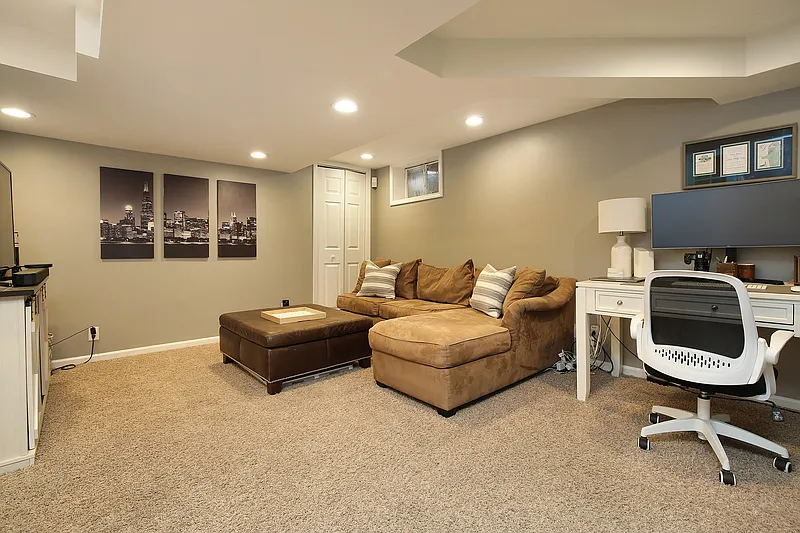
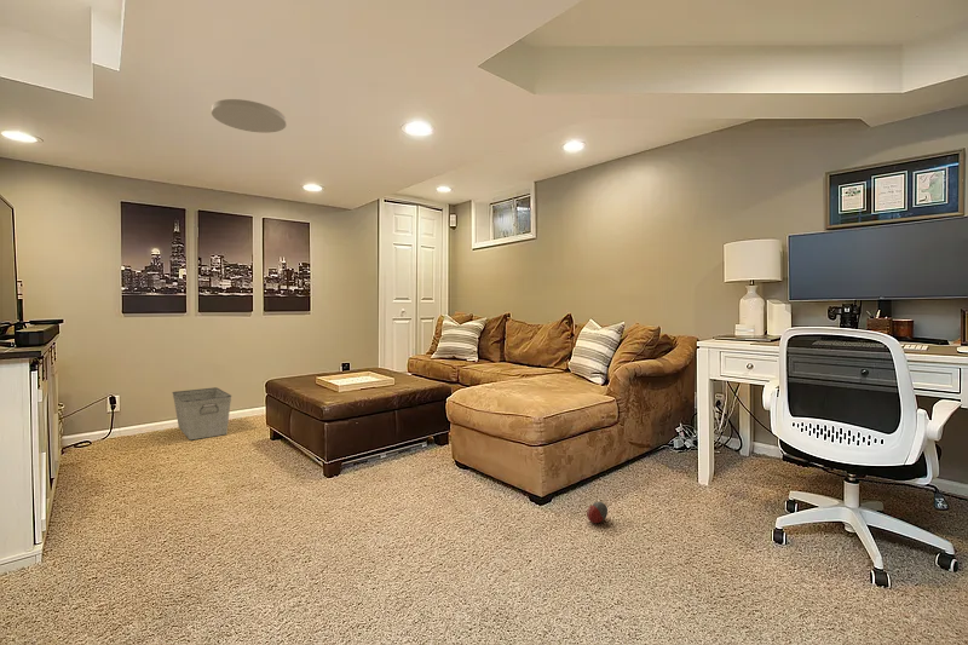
+ storage bin [171,386,232,440]
+ ceiling light [211,98,287,134]
+ ball [586,501,609,524]
